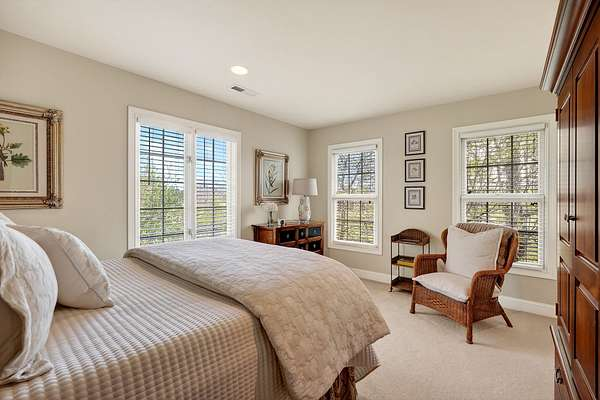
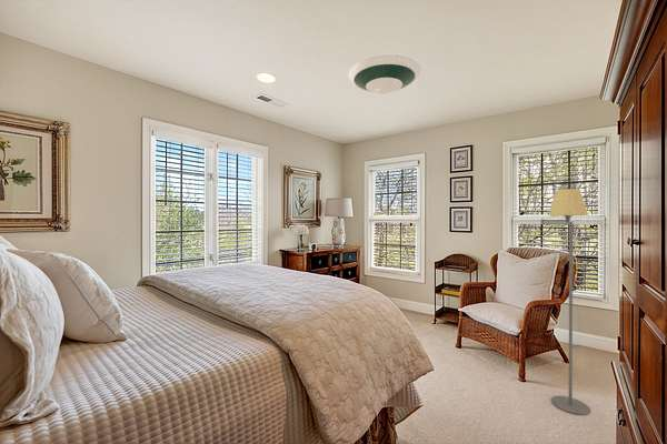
+ floor lamp [540,188,591,416]
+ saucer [348,54,421,95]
